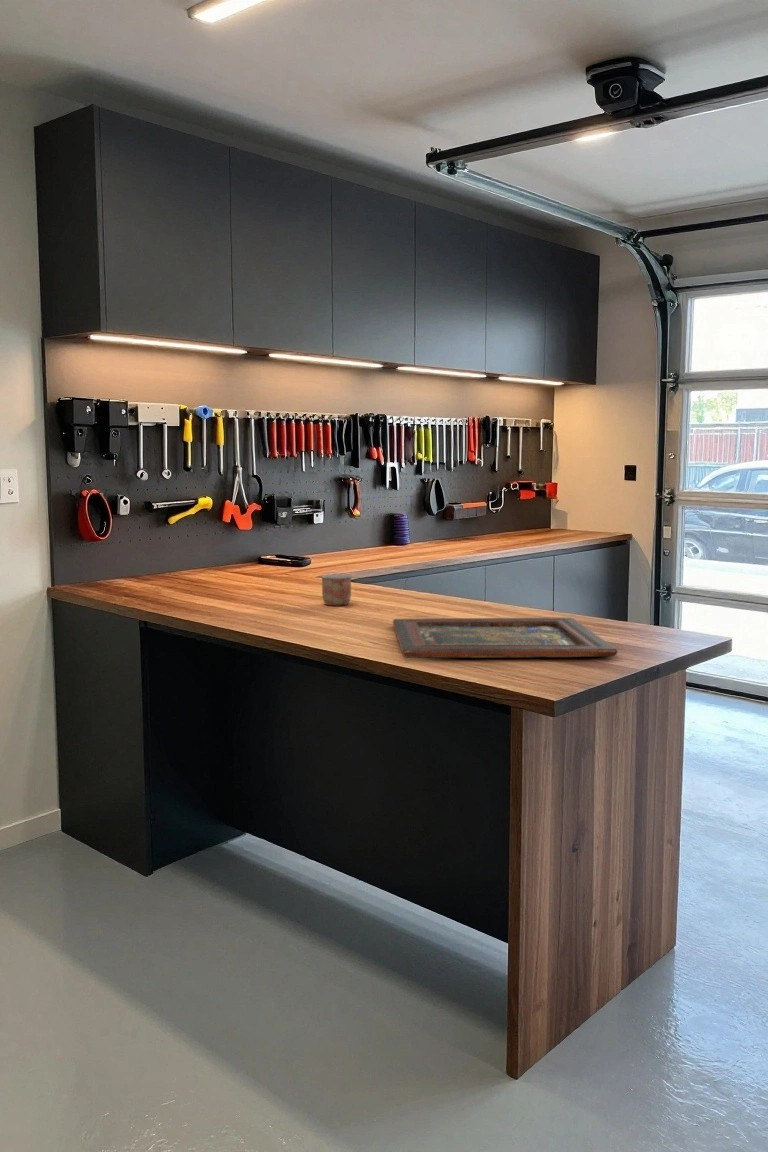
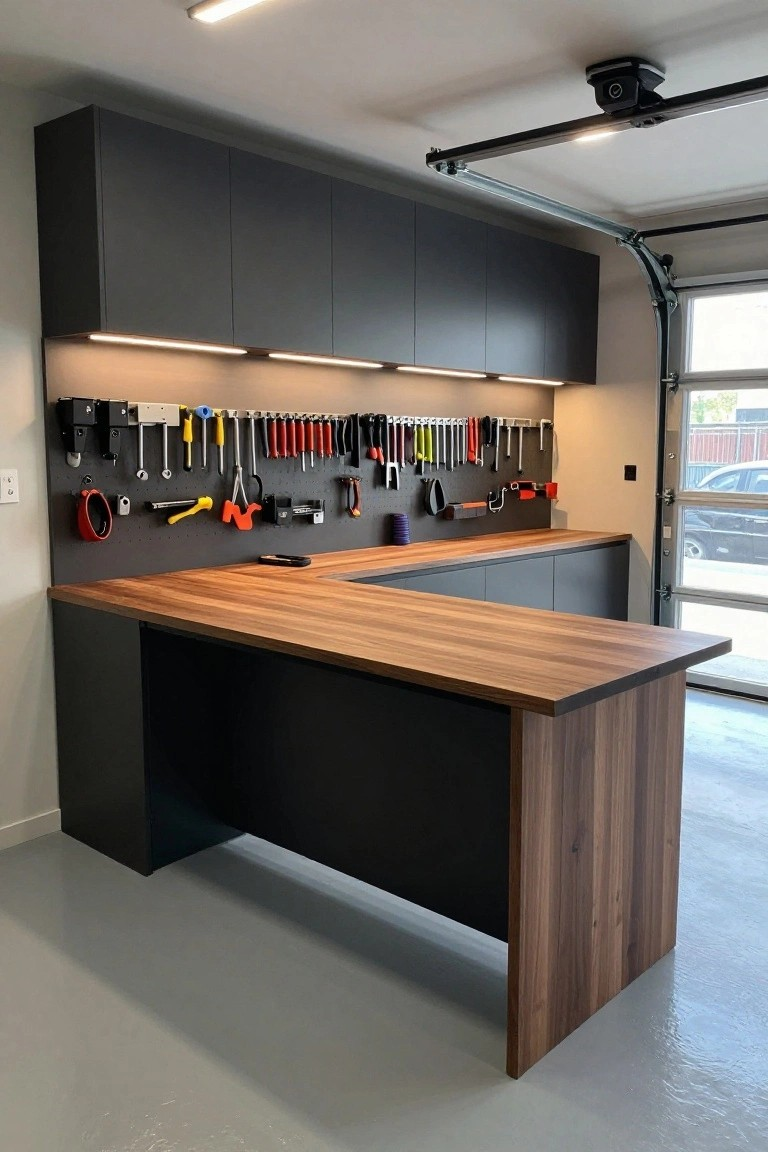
- mug [321,573,353,606]
- religious icon [392,617,619,659]
